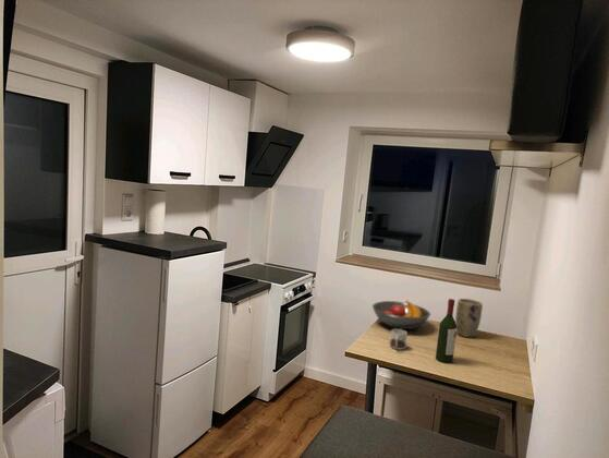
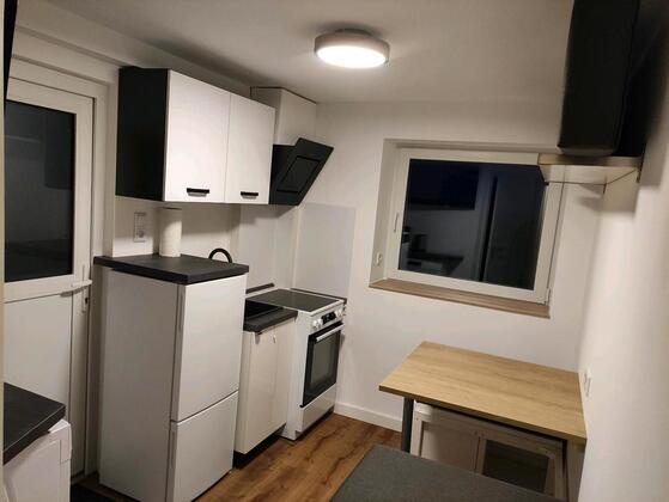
- plant pot [454,298,484,338]
- fruit bowl [372,299,431,330]
- mug [388,328,409,351]
- wine bottle [435,298,458,364]
